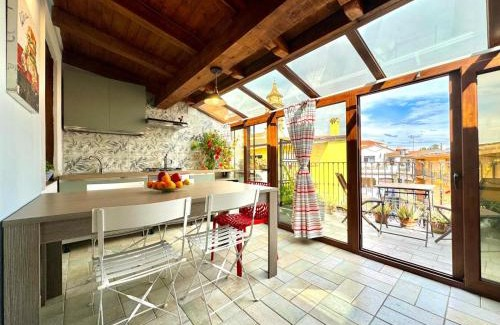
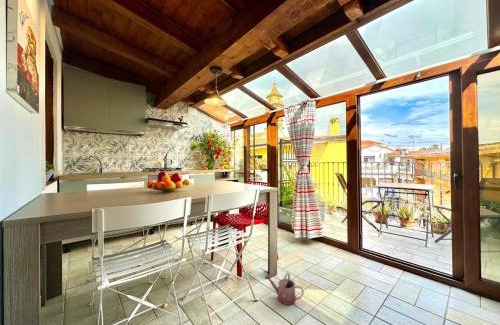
+ watering can [264,272,305,306]
